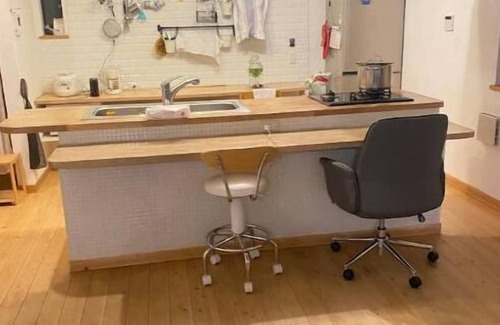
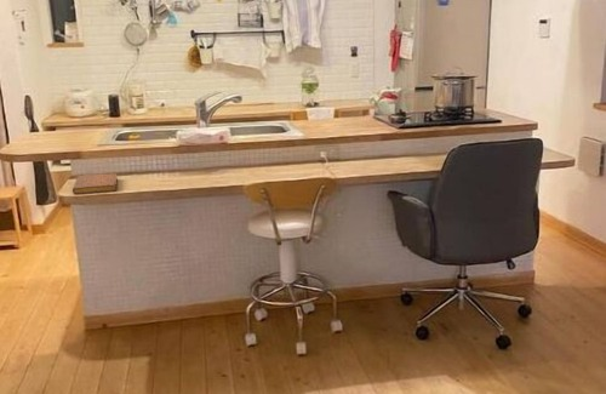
+ notebook [72,172,119,195]
